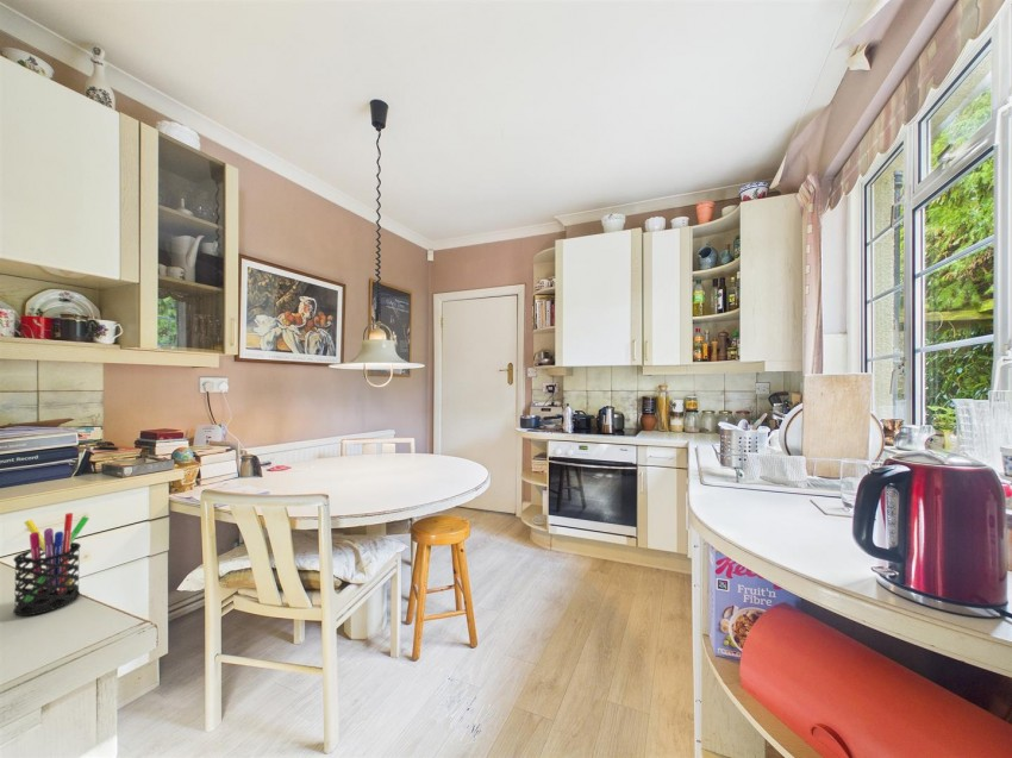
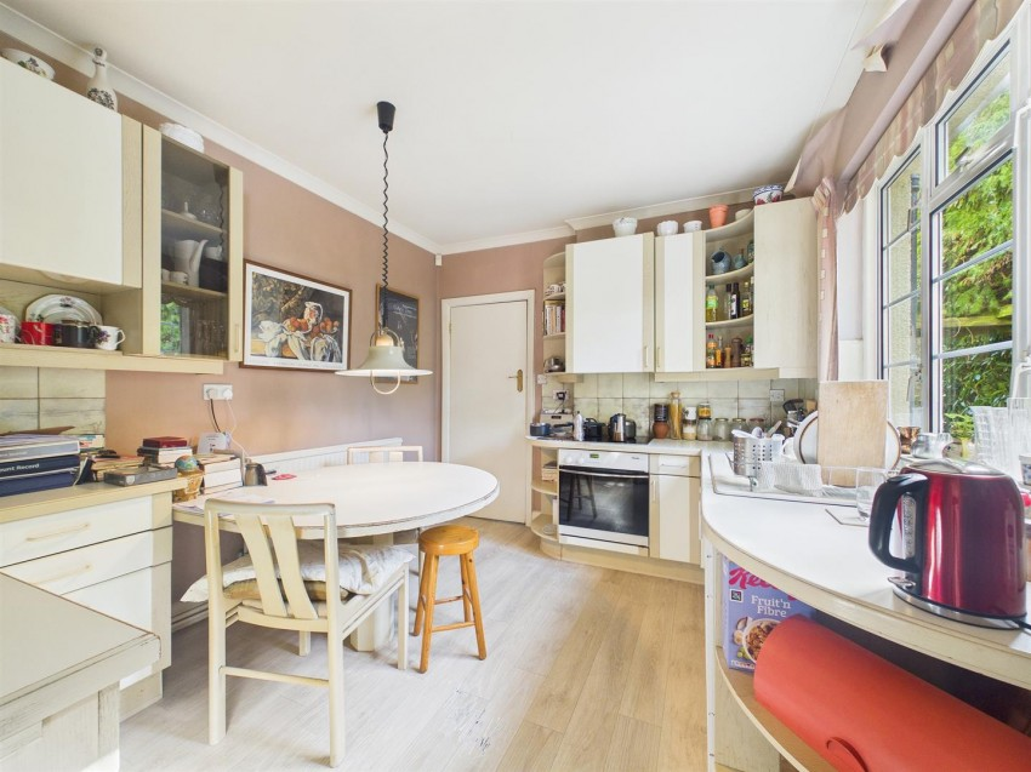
- pen holder [12,512,90,616]
